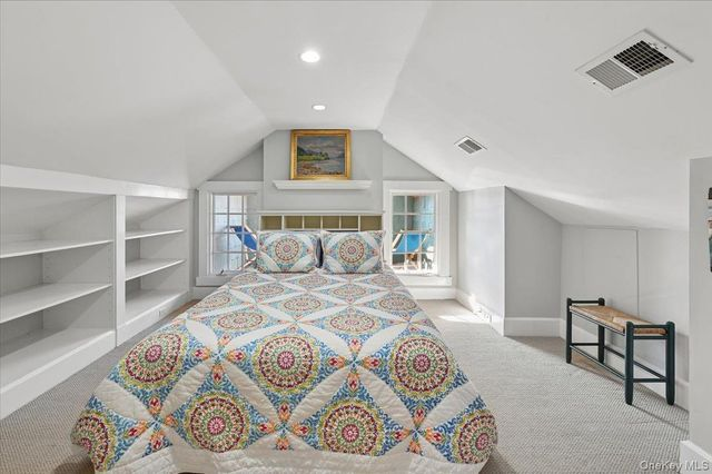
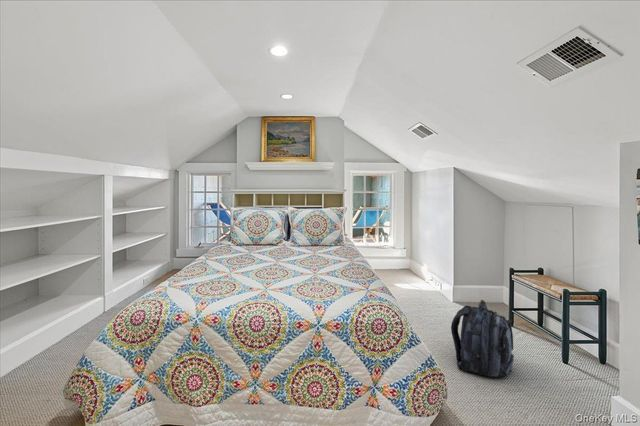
+ backpack [450,299,515,378]
